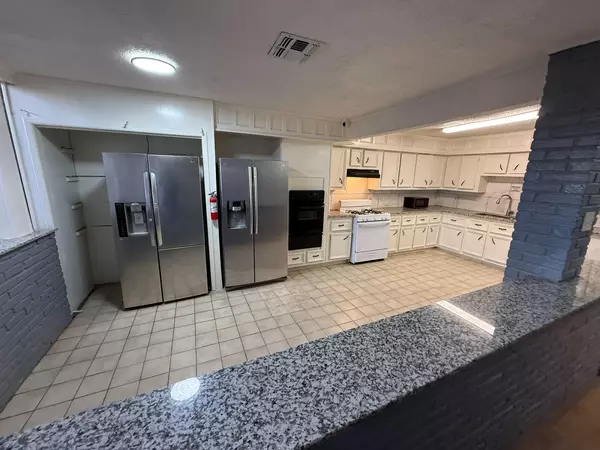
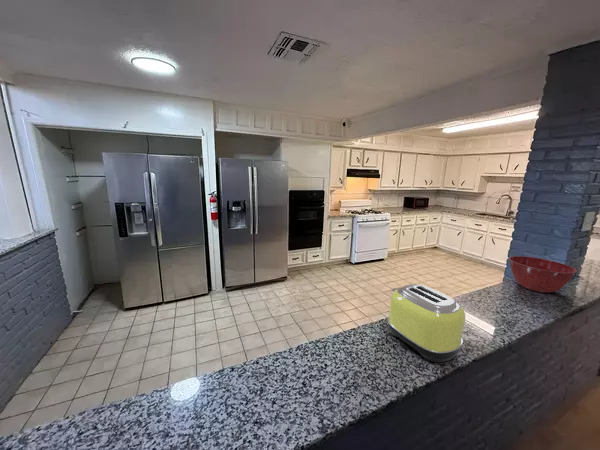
+ toaster [386,283,466,363]
+ mixing bowl [508,255,578,294]
